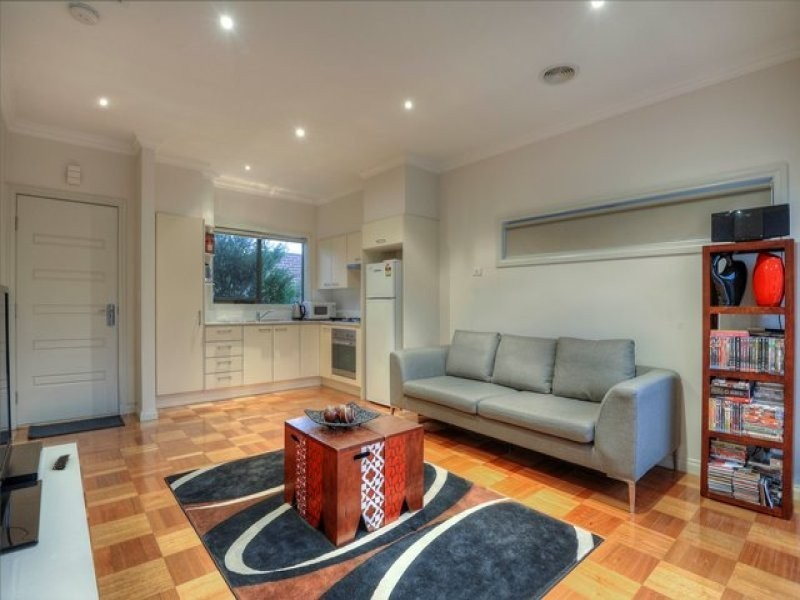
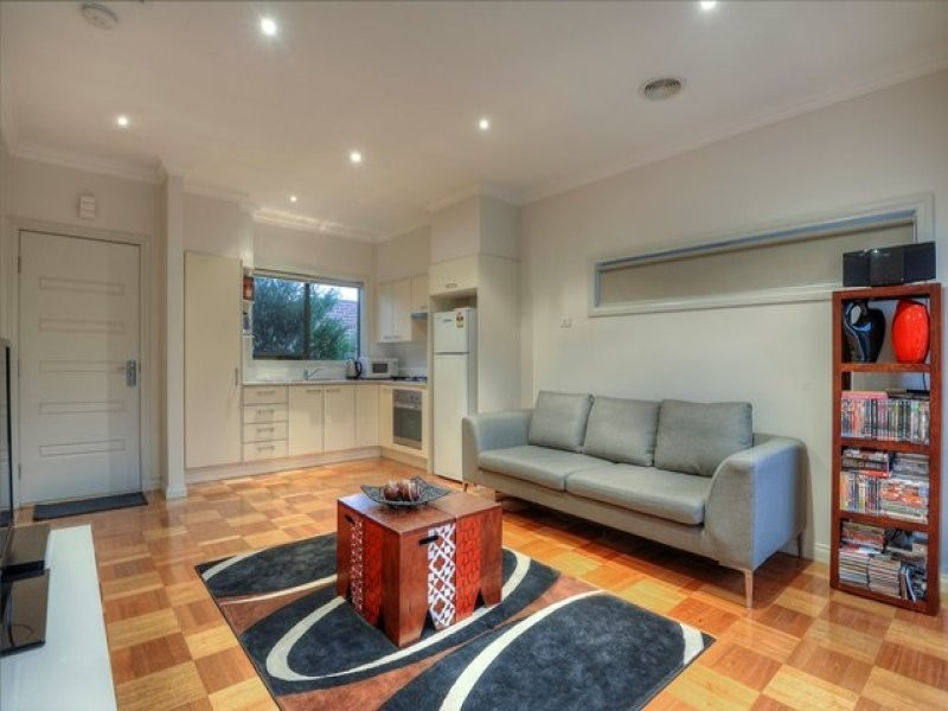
- remote control [52,453,72,471]
